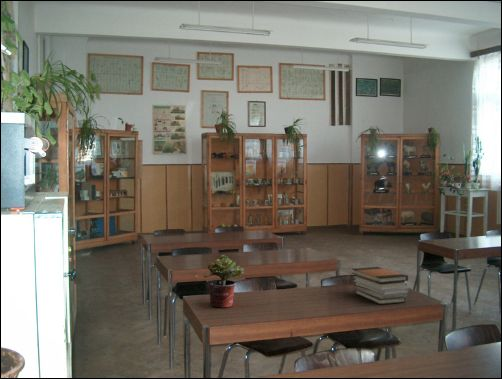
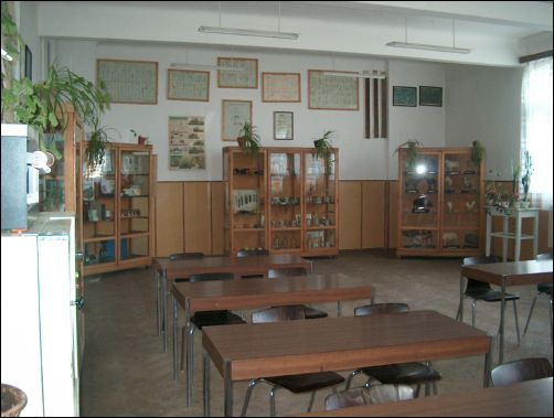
- book stack [351,266,409,305]
- potted plant [202,254,246,308]
